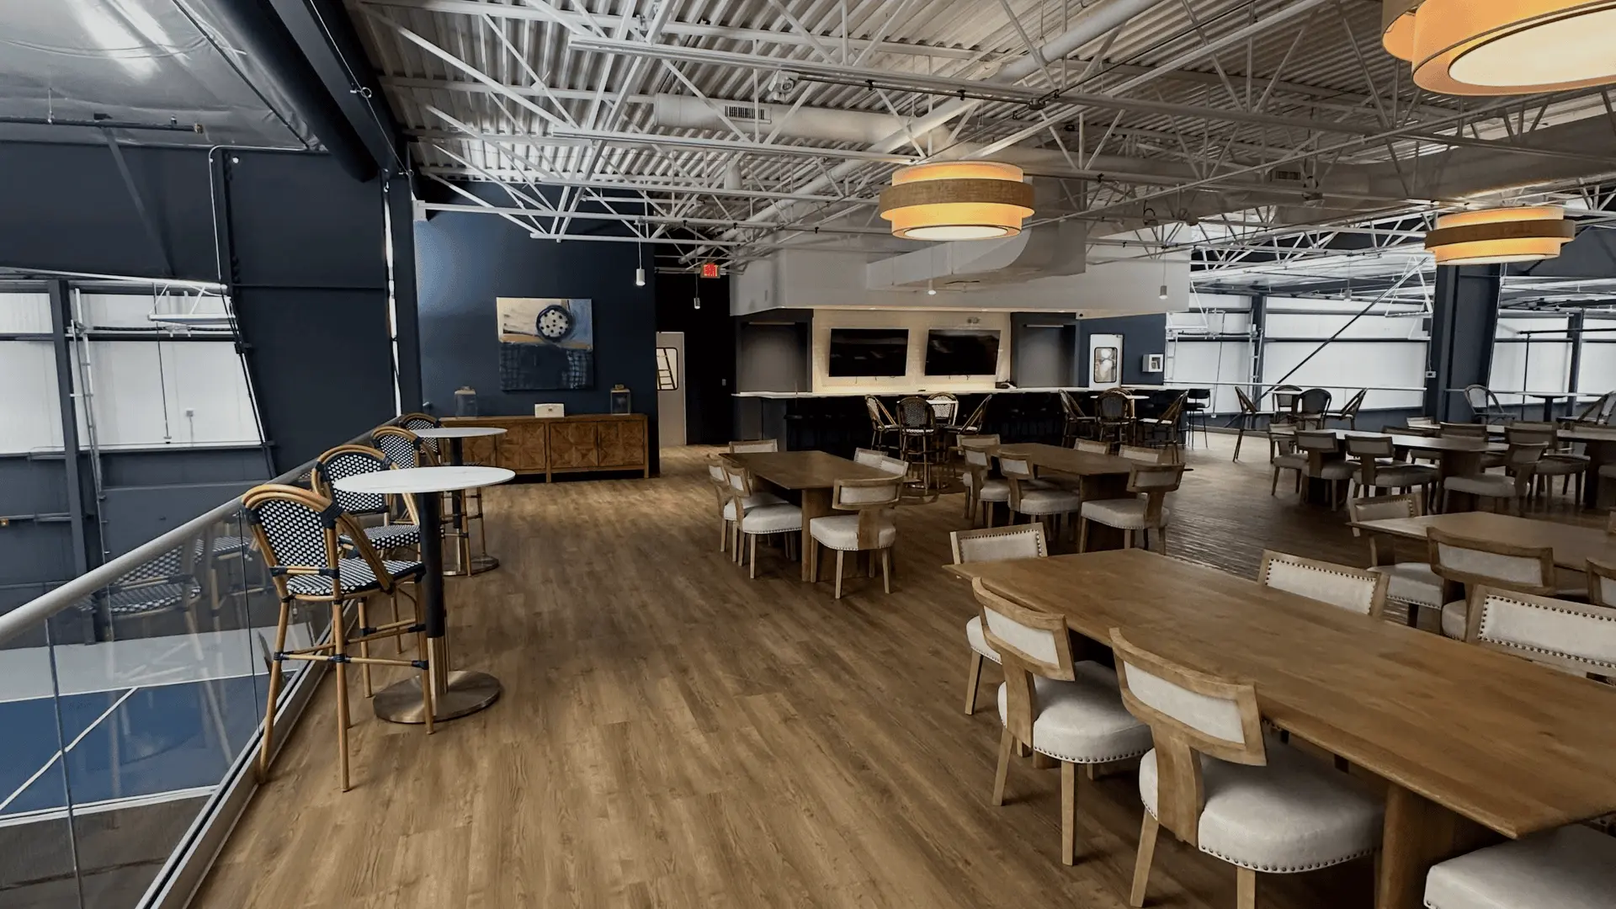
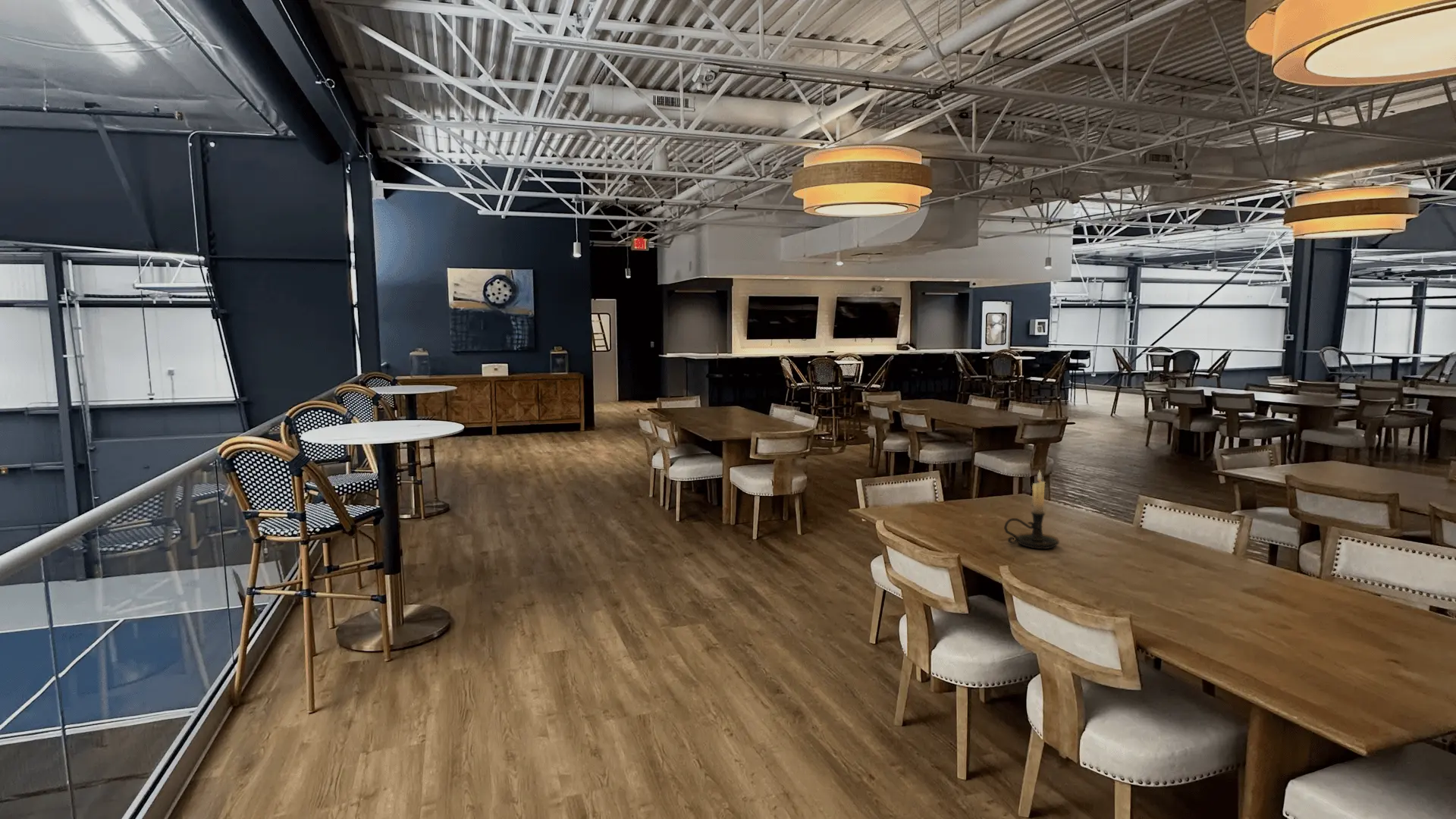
+ candle holder [1003,469,1060,550]
